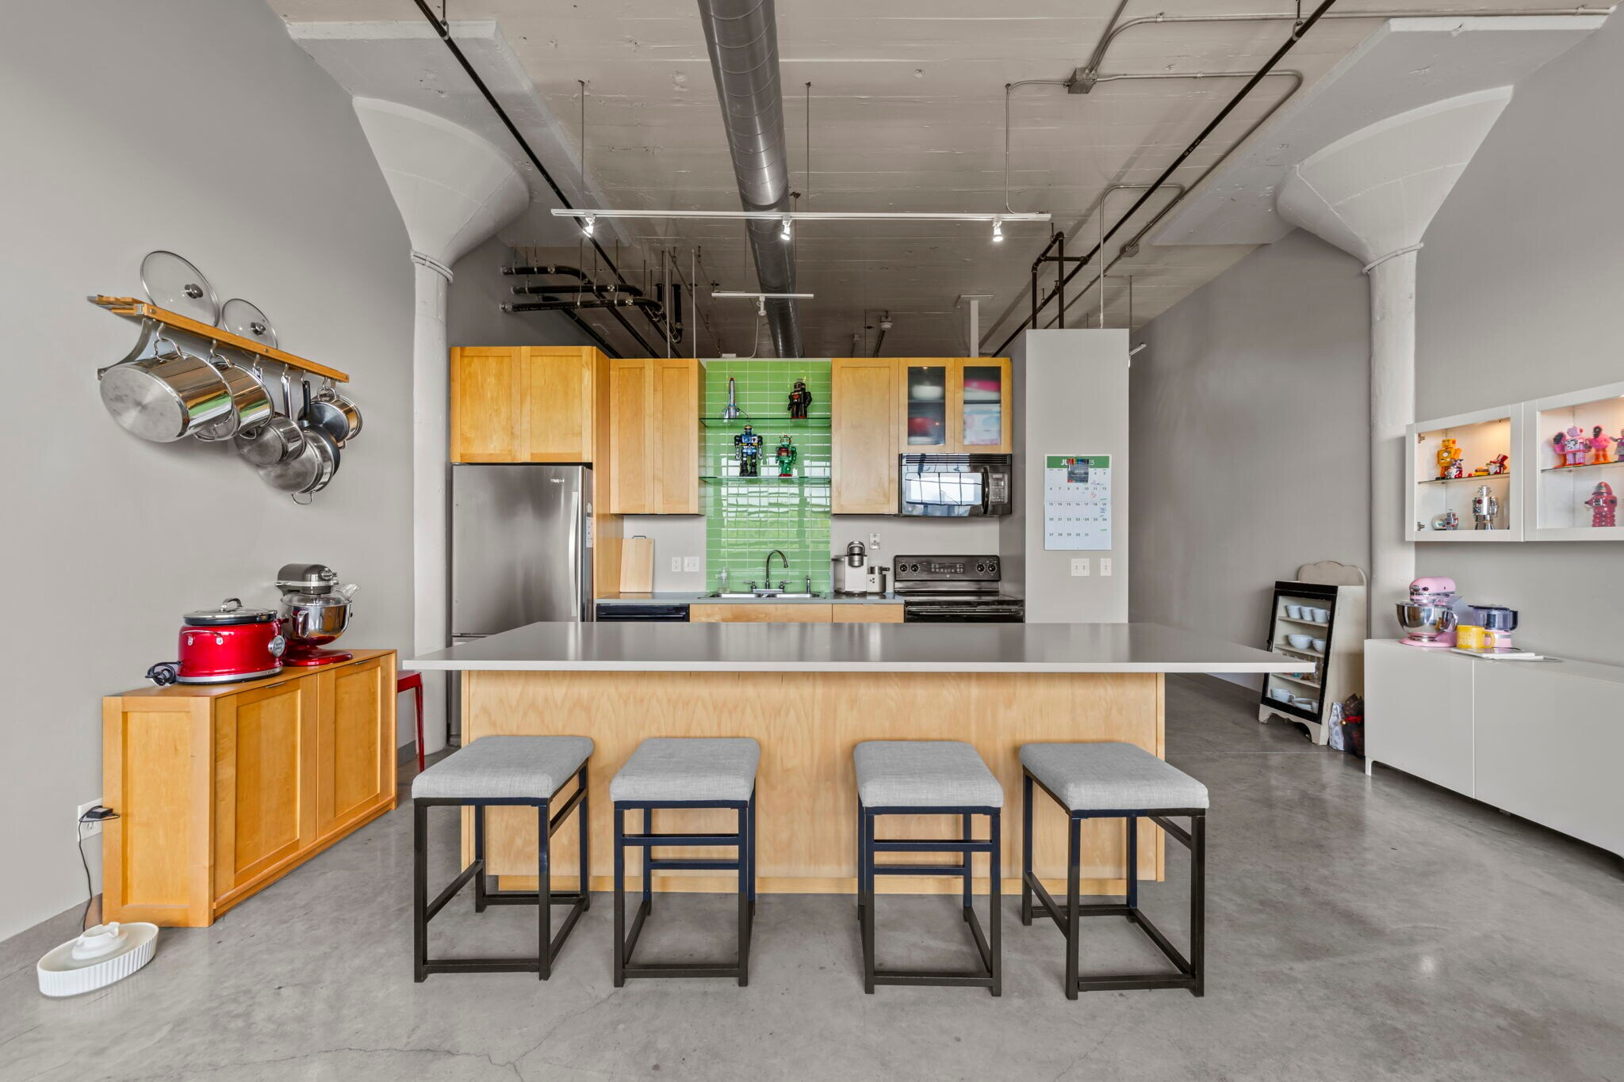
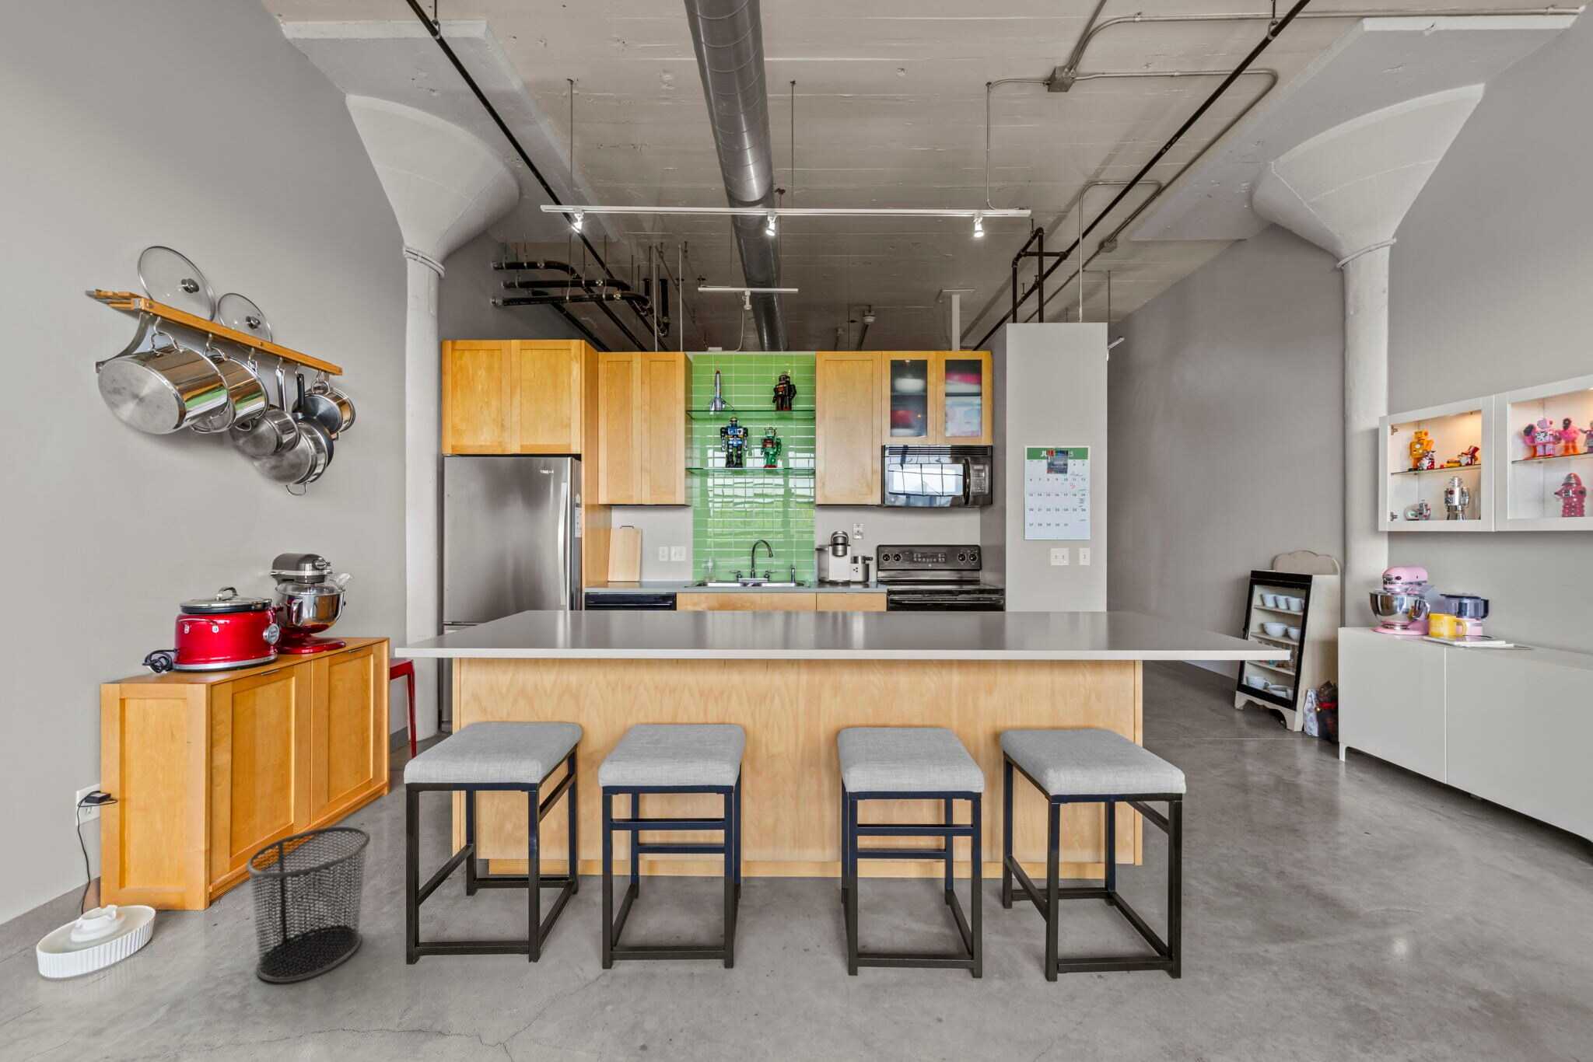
+ waste bin [245,826,371,983]
